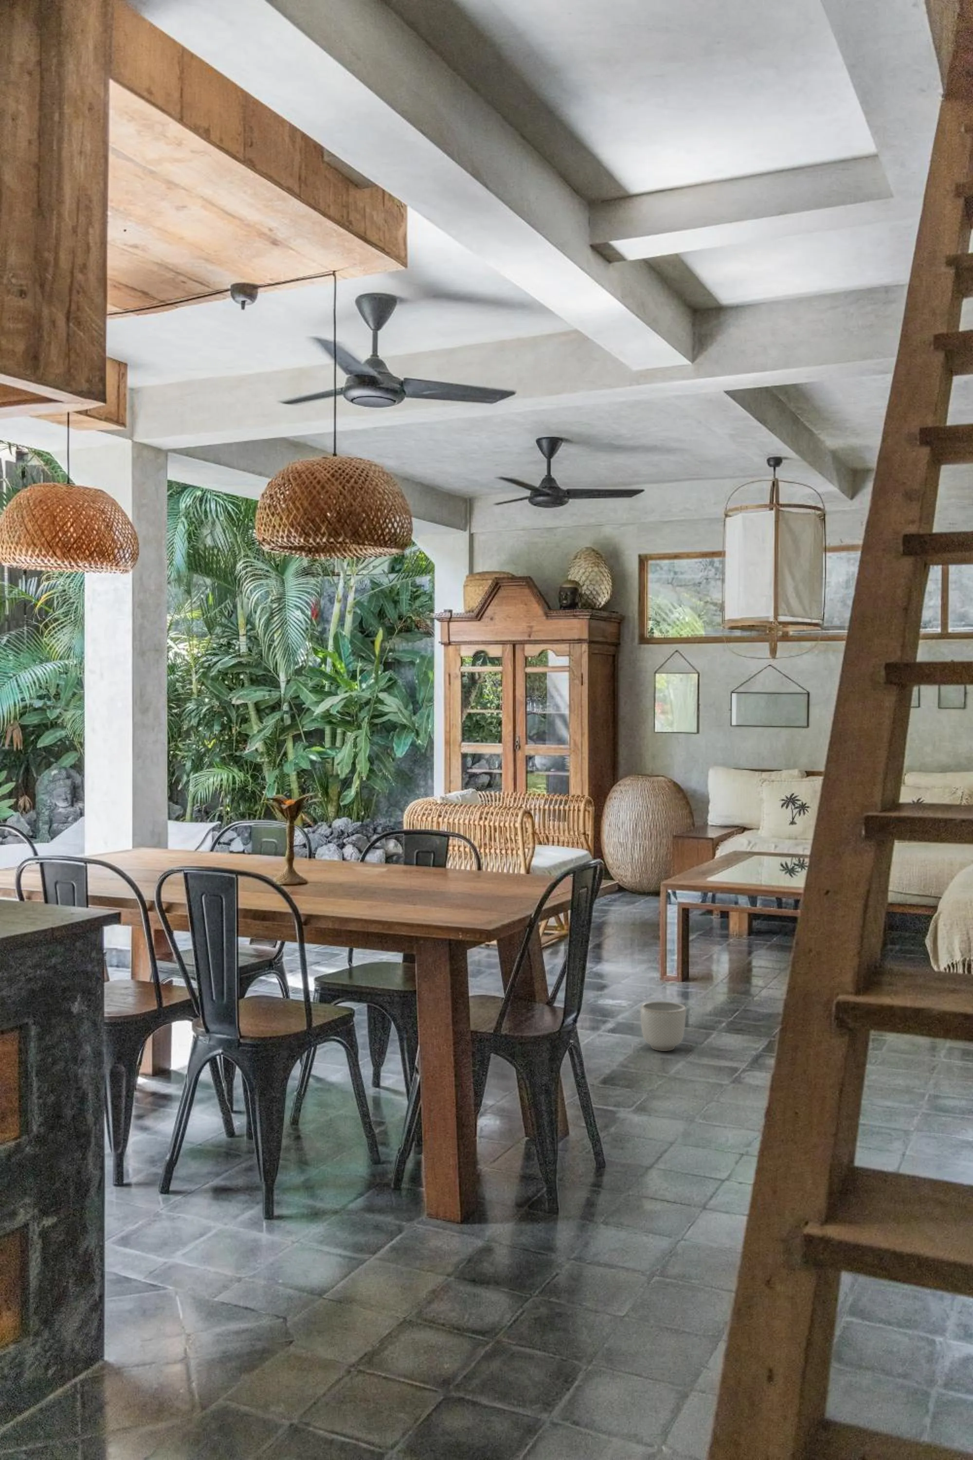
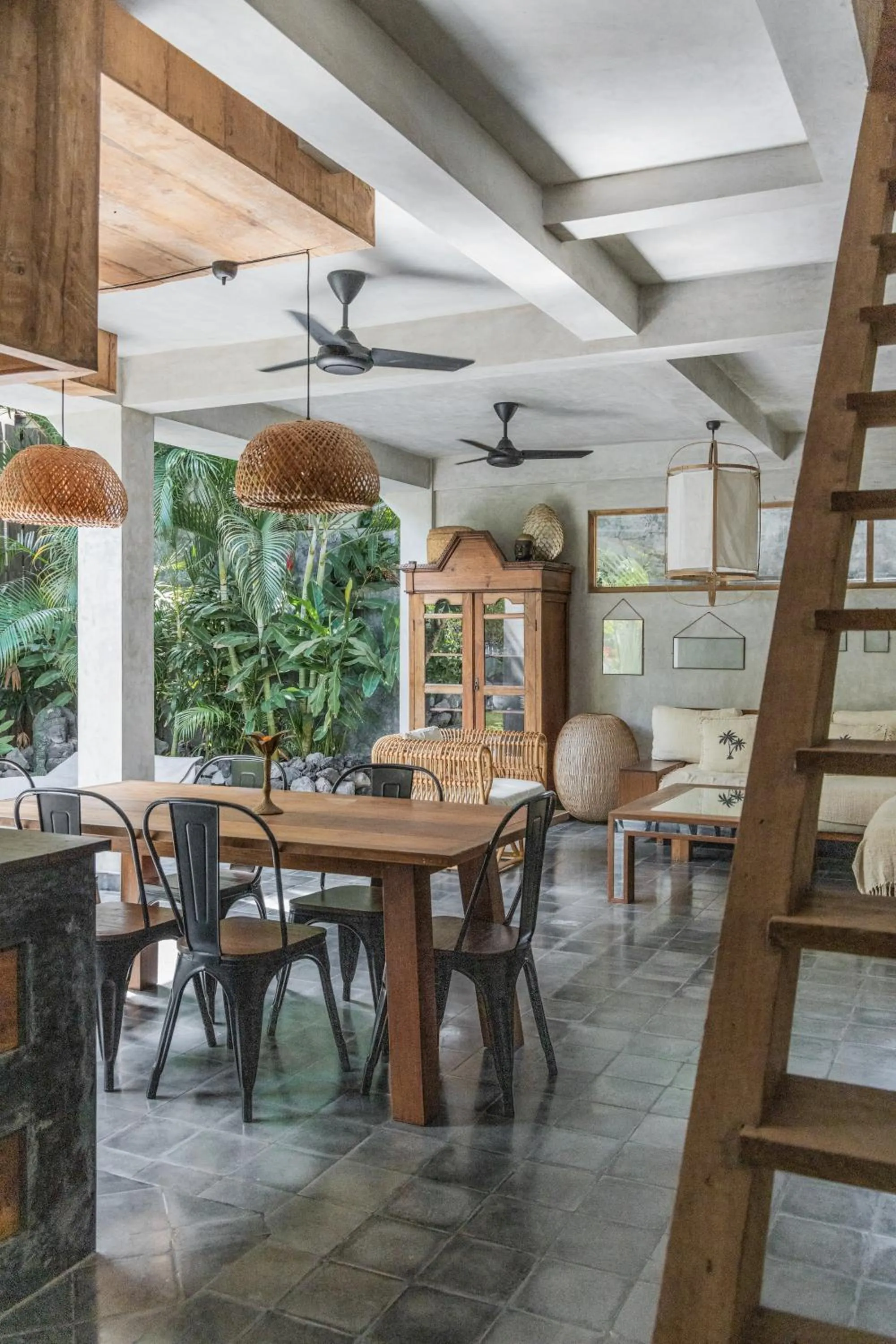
- planter [640,1000,686,1052]
